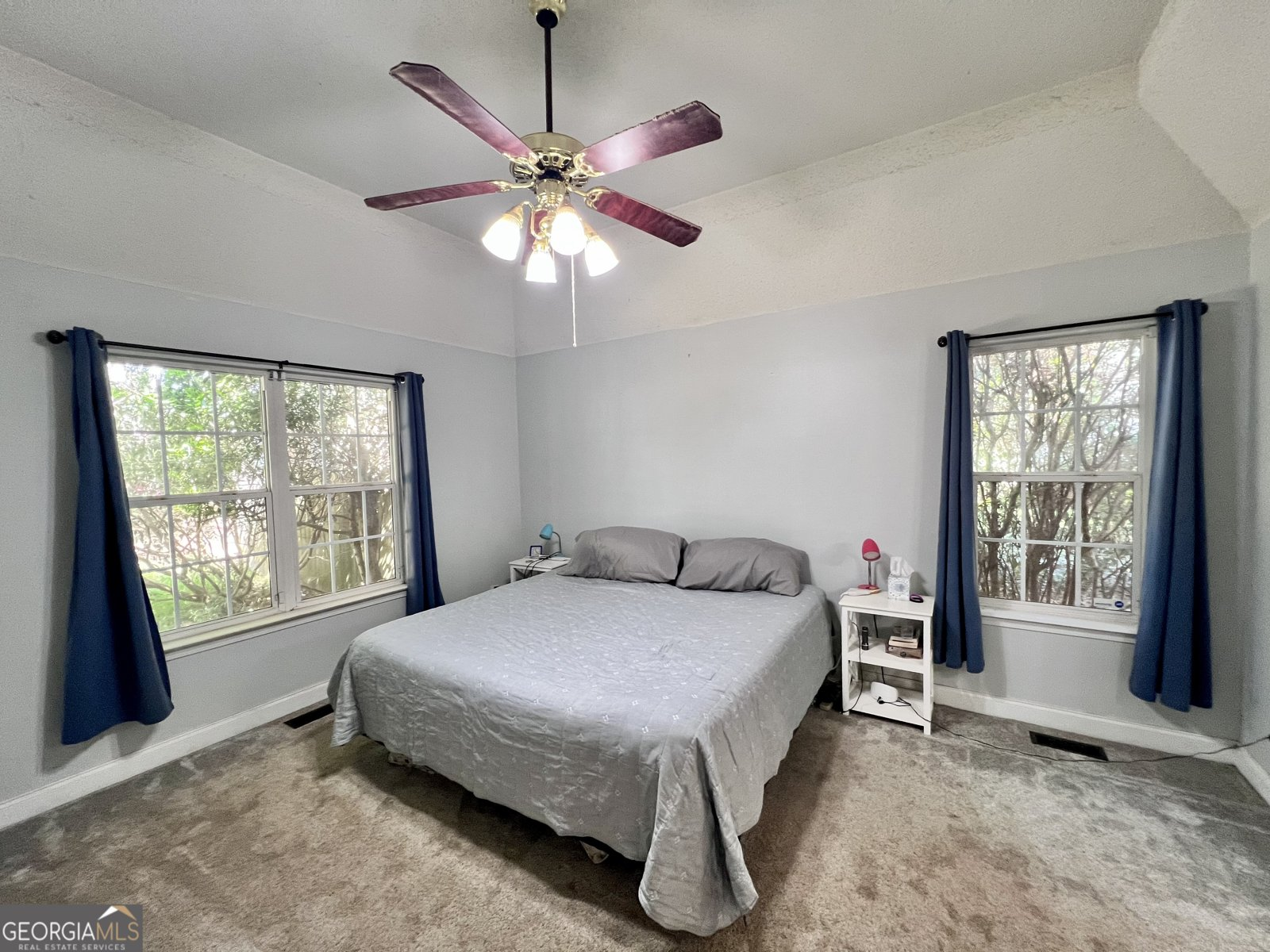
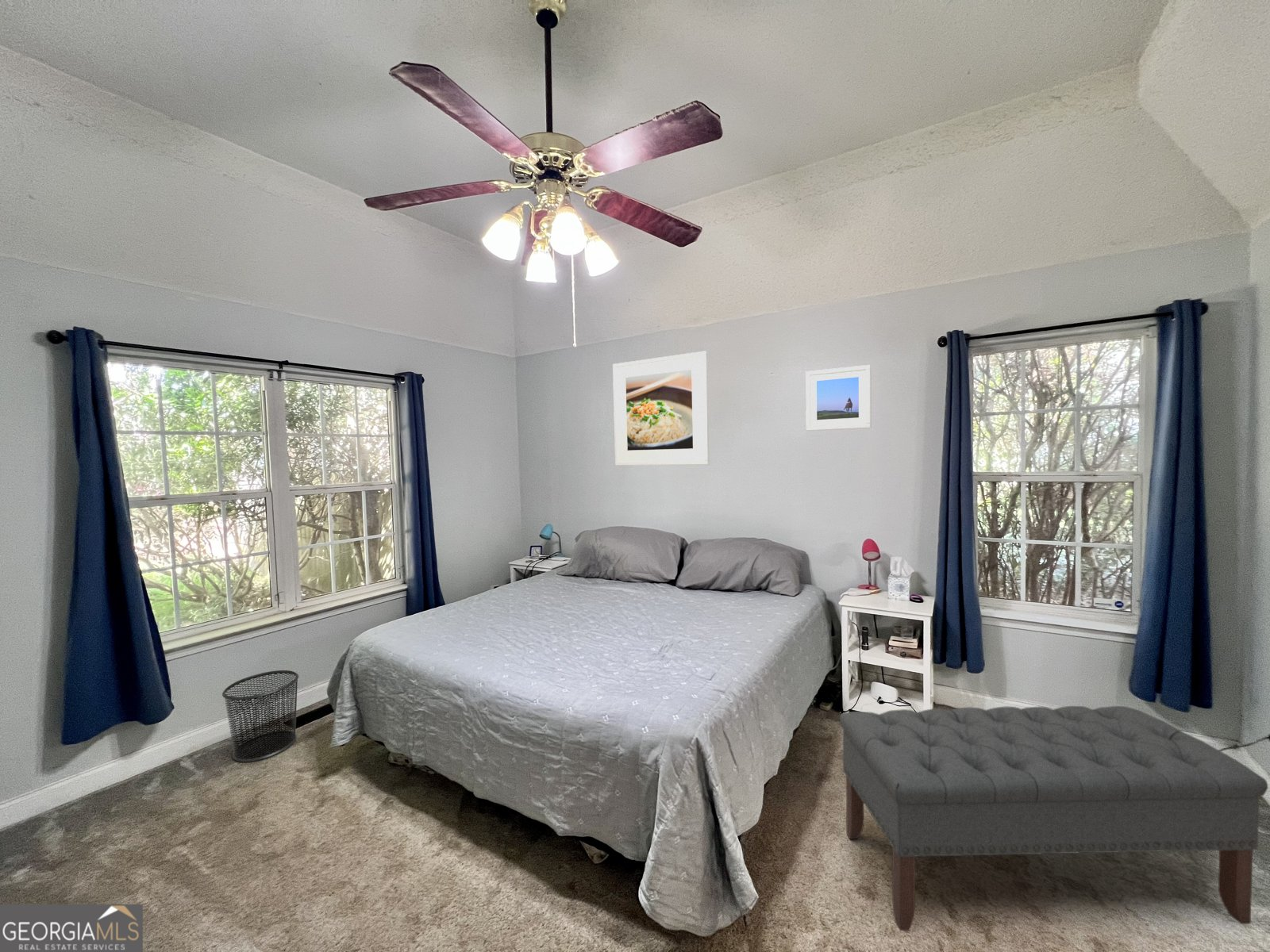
+ waste bin [221,670,299,762]
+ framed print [805,364,872,432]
+ bench [839,705,1268,931]
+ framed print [612,351,710,466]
